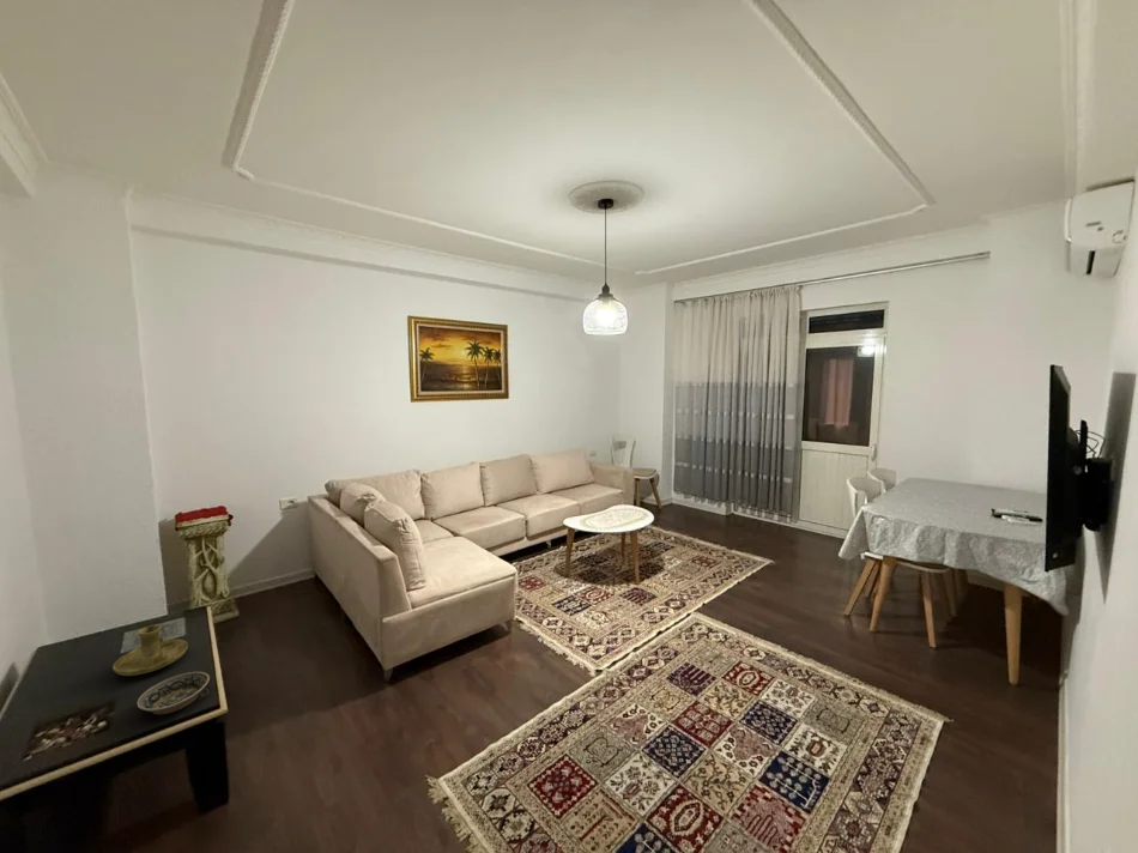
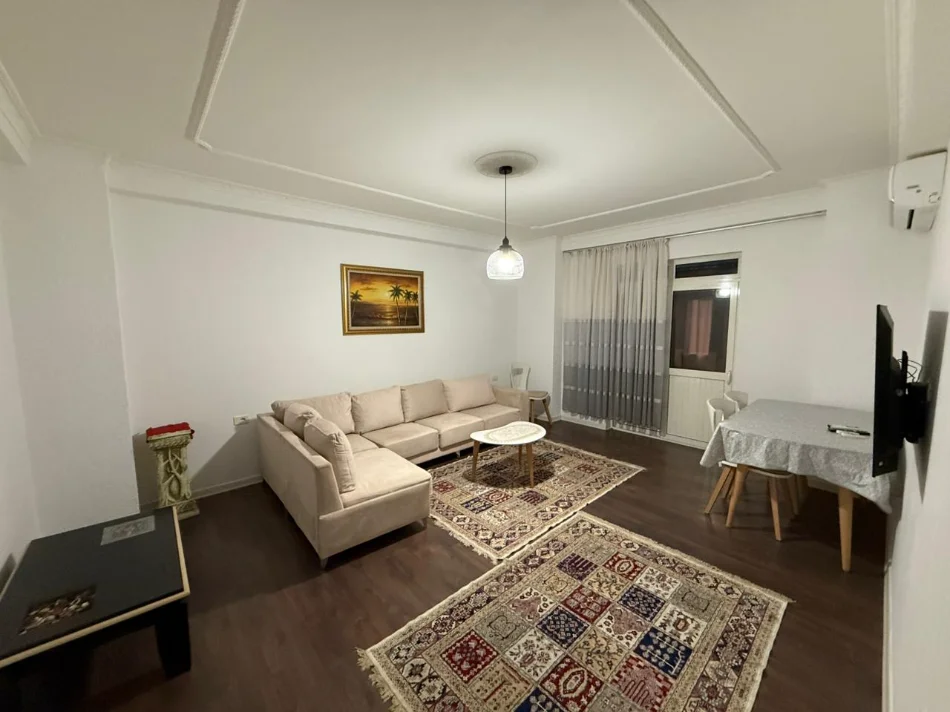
- bowl [137,671,211,715]
- candle holder [111,624,189,677]
